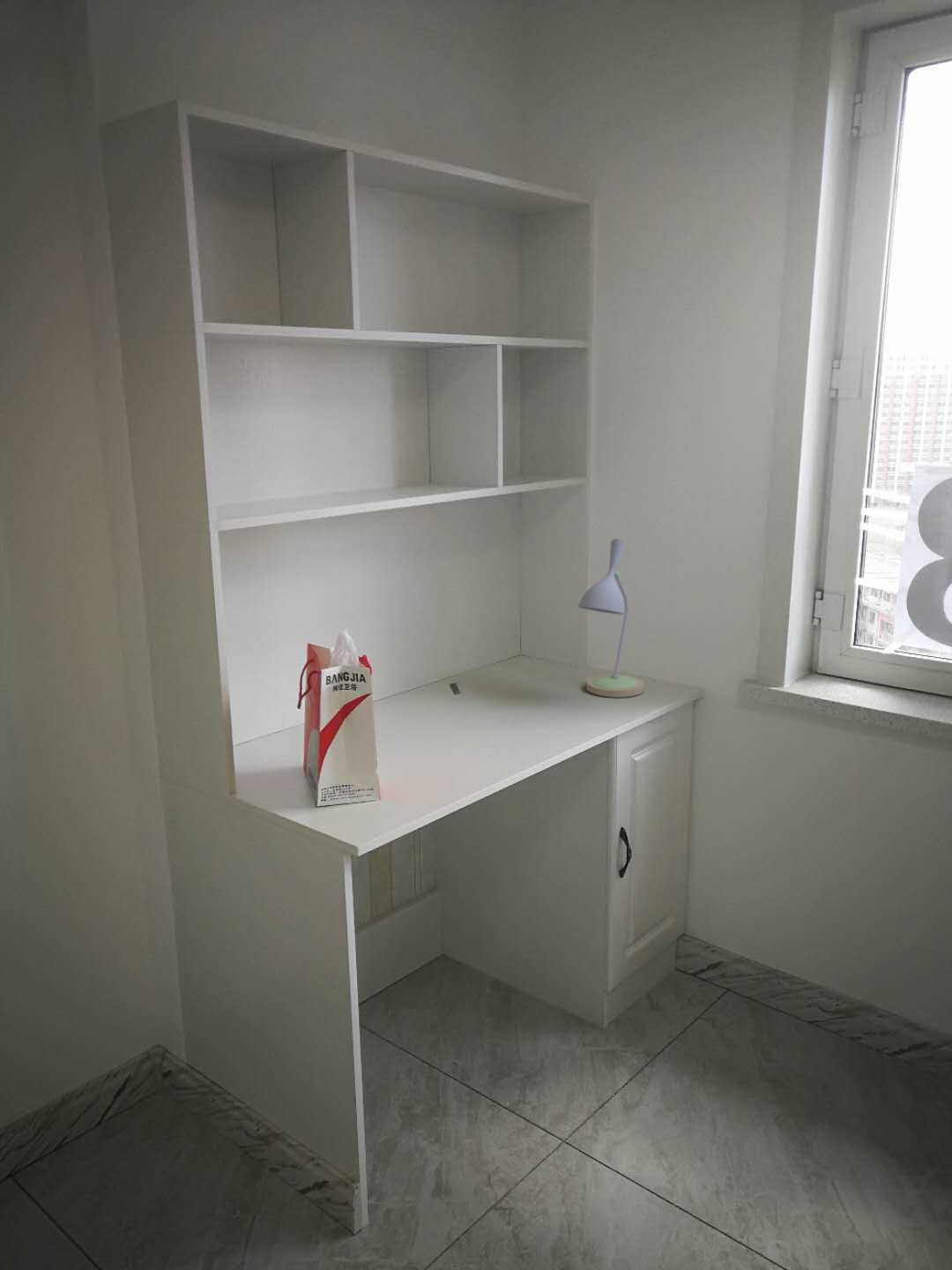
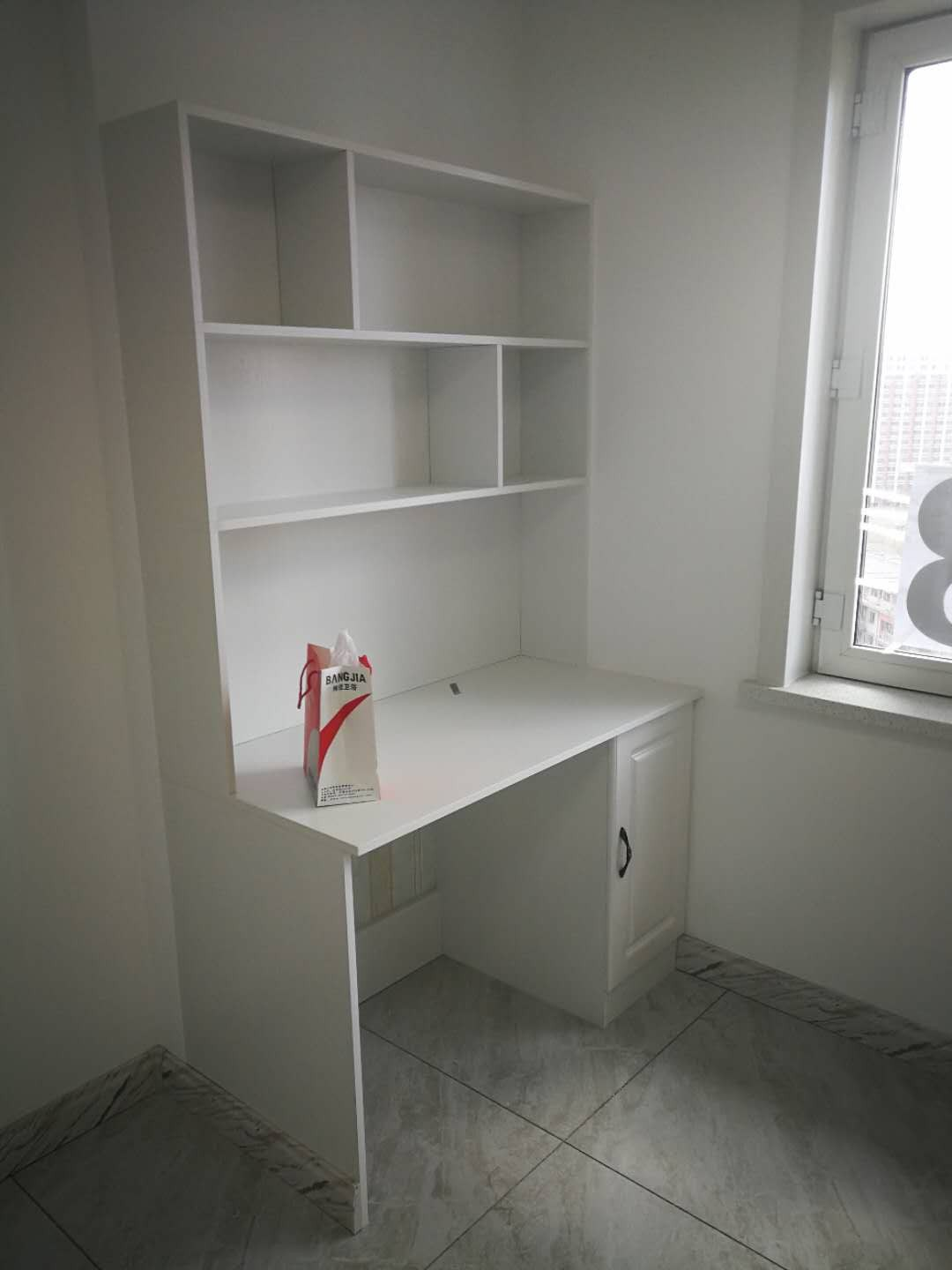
- desk lamp [576,538,645,699]
